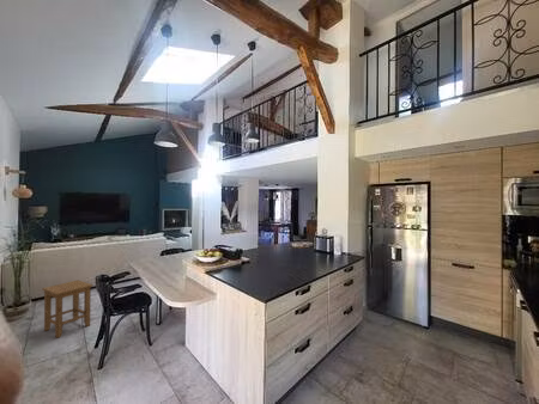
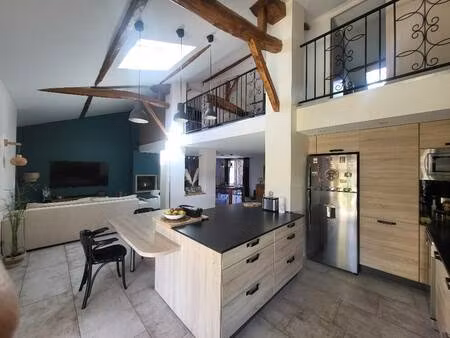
- stool [41,278,93,339]
